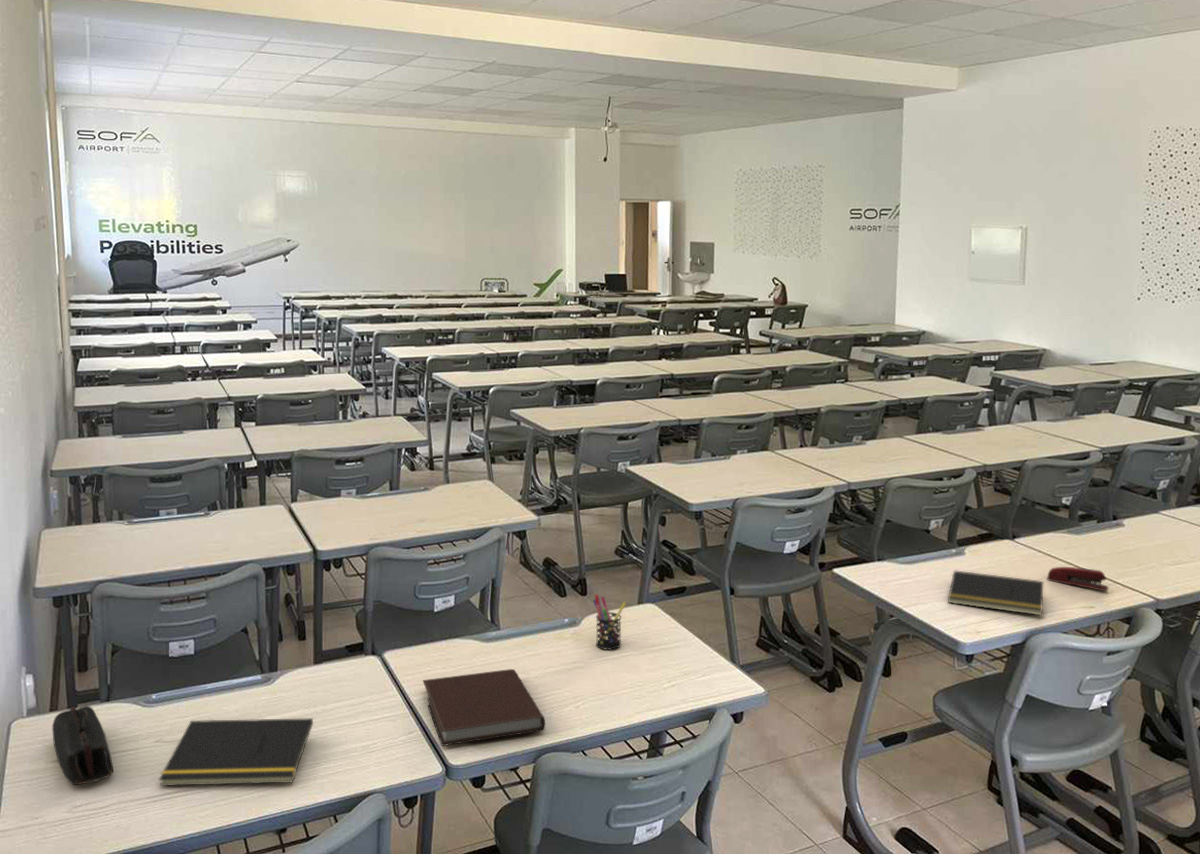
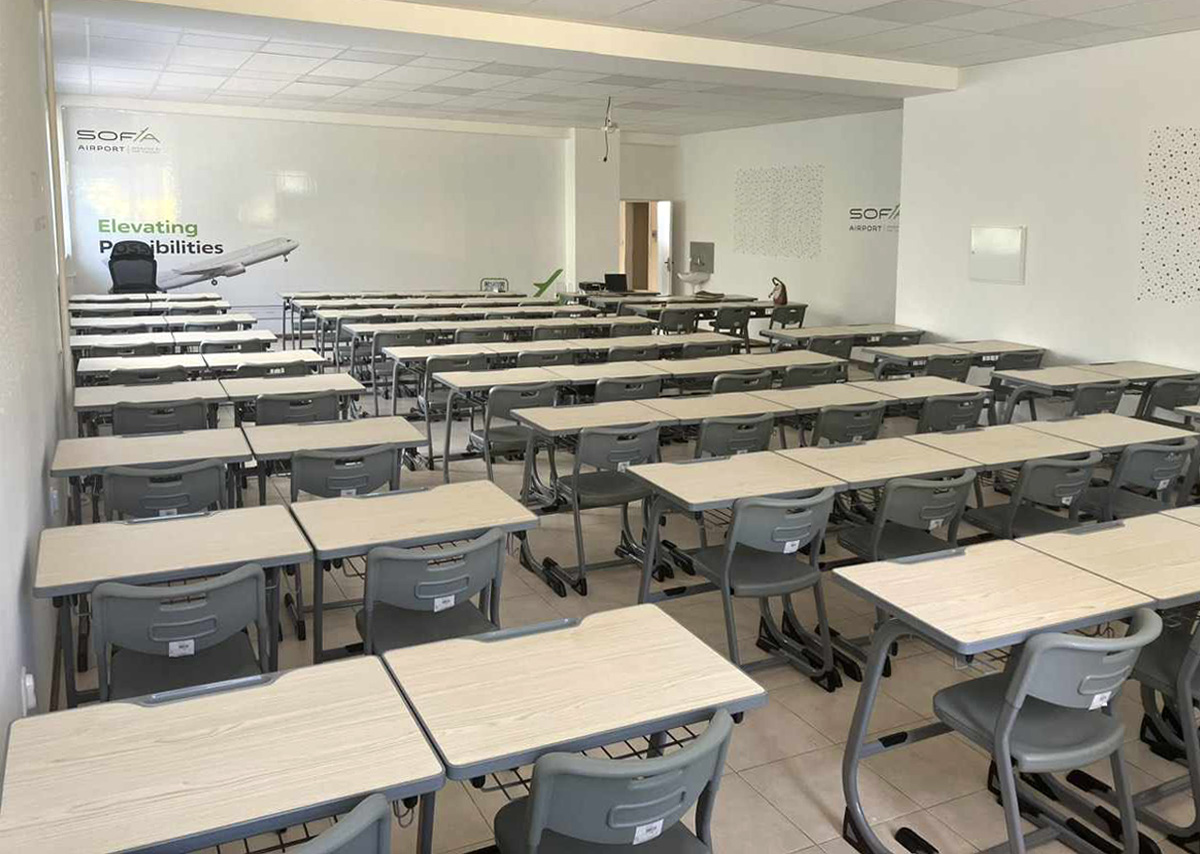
- notepad [158,717,314,787]
- notepad [947,569,1045,616]
- stapler [1046,566,1110,592]
- notebook [422,668,546,747]
- pencil case [51,705,114,786]
- pen holder [592,593,627,651]
